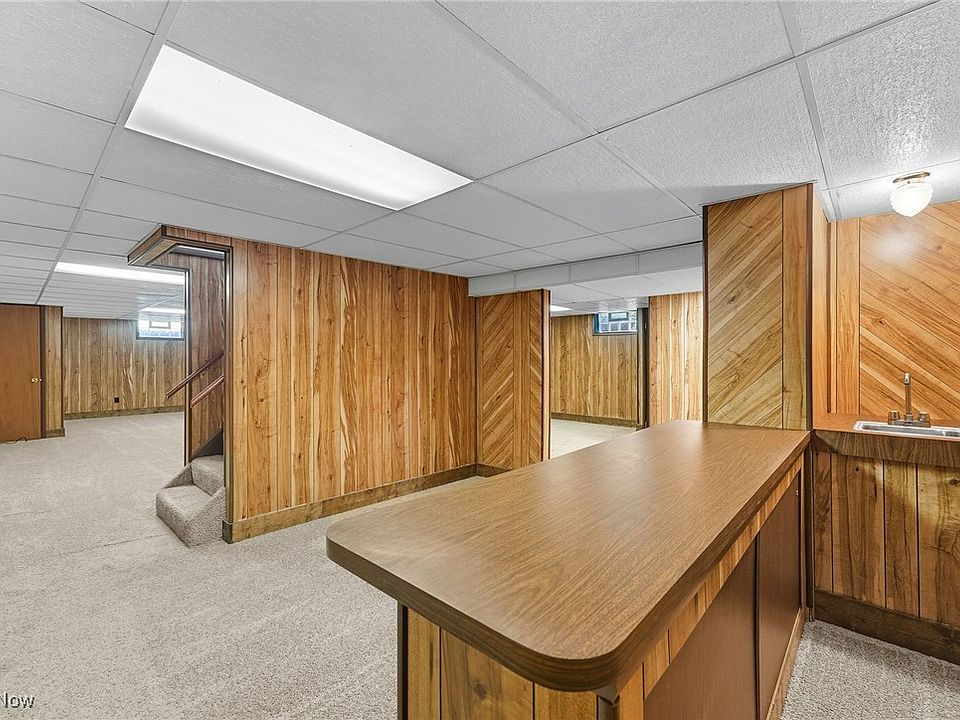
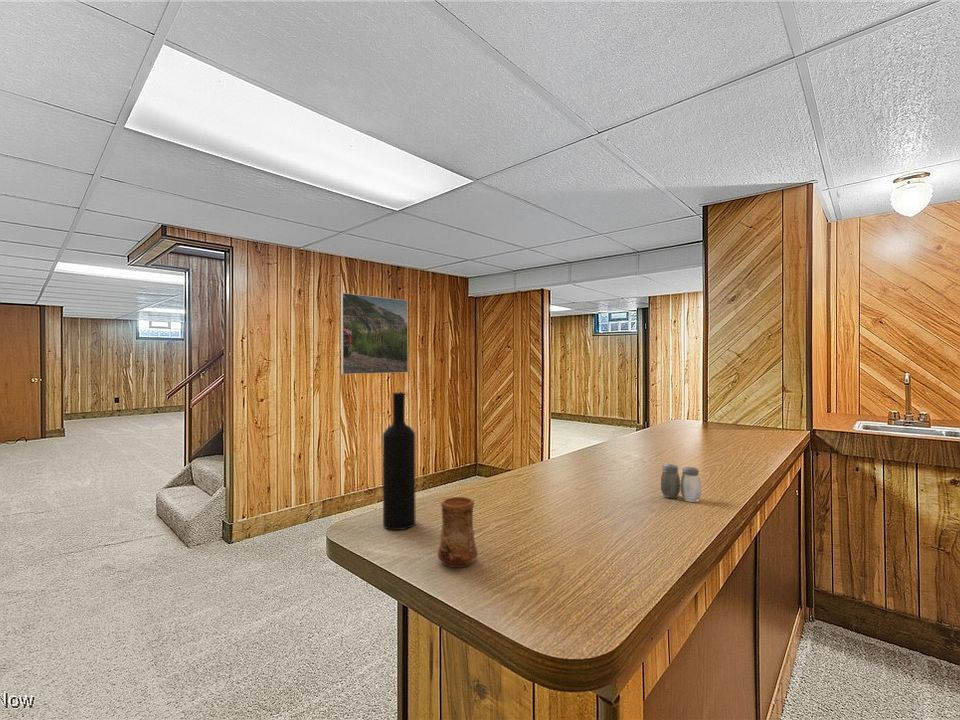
+ salt and pepper shaker [660,463,702,503]
+ cup [436,496,479,569]
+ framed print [340,292,409,375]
+ wine bottle [382,391,417,531]
